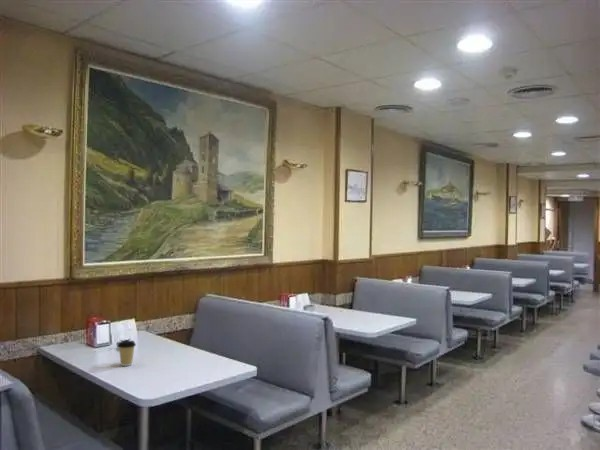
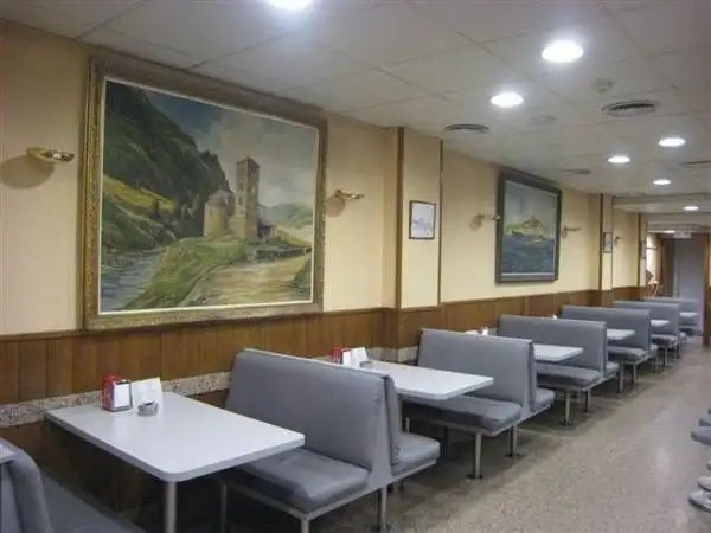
- coffee cup [117,340,137,367]
